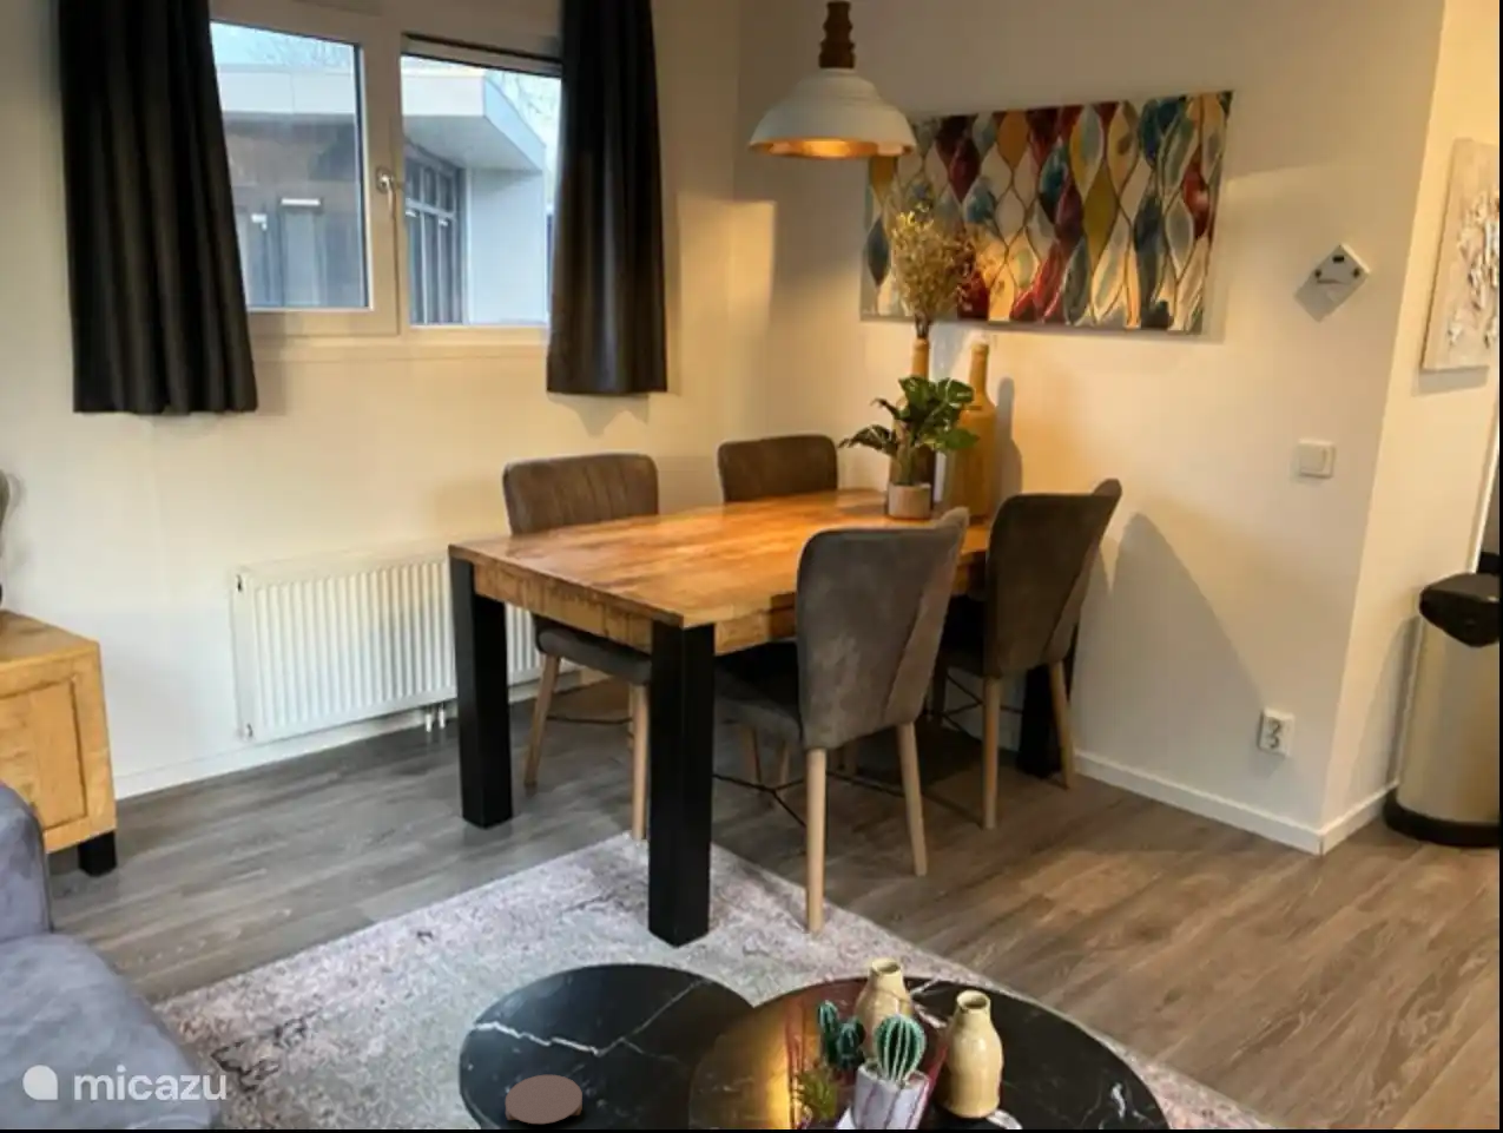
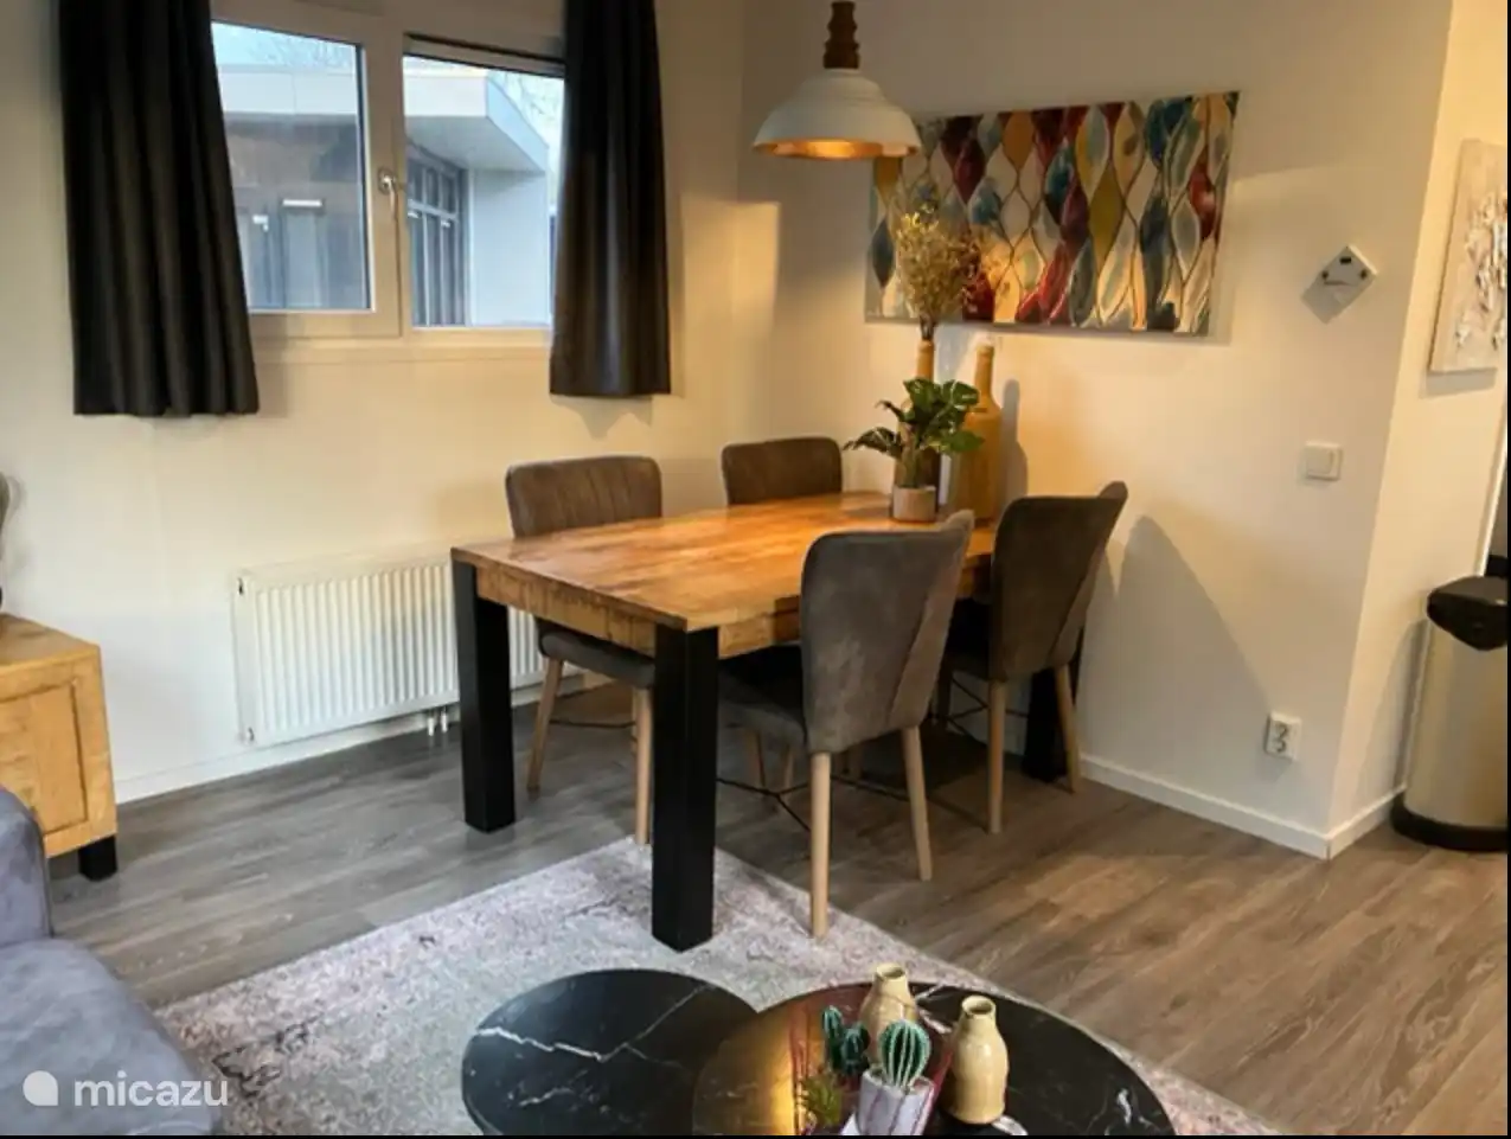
- coaster [505,1073,583,1125]
